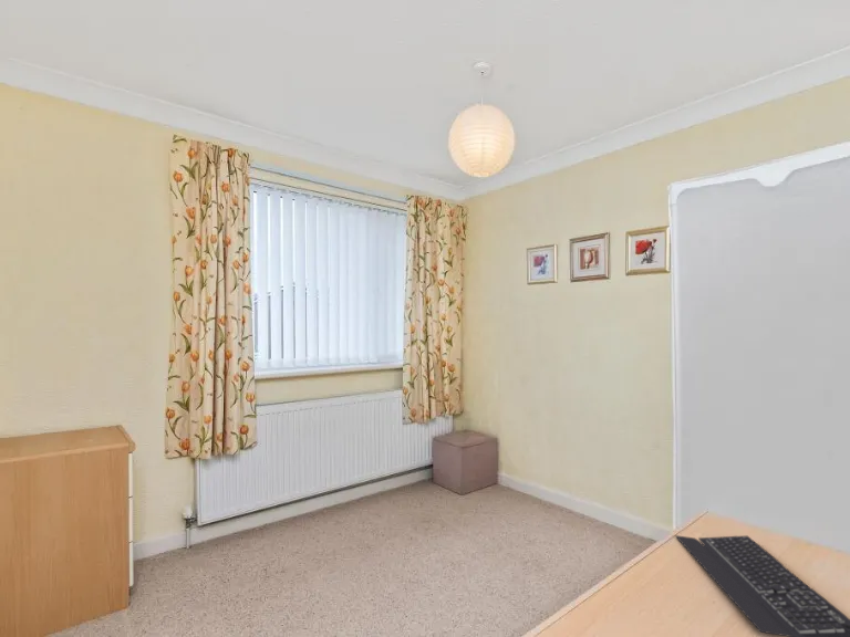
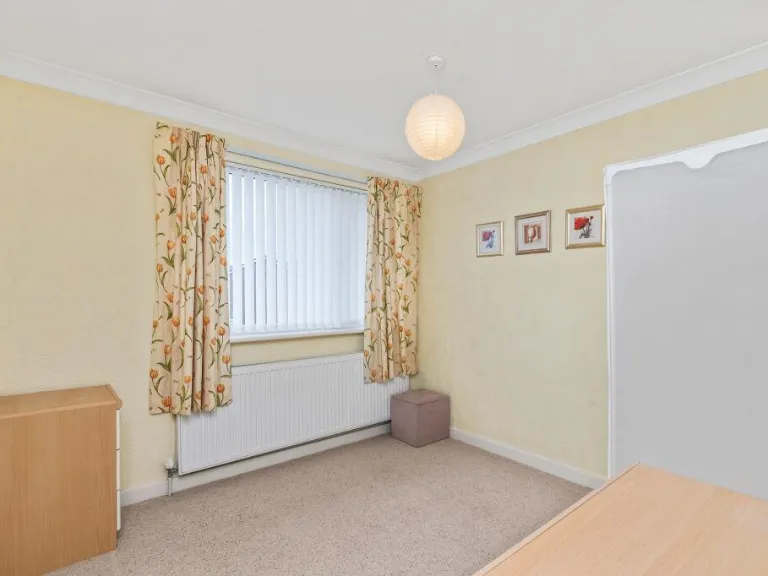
- keyboard [674,534,850,637]
